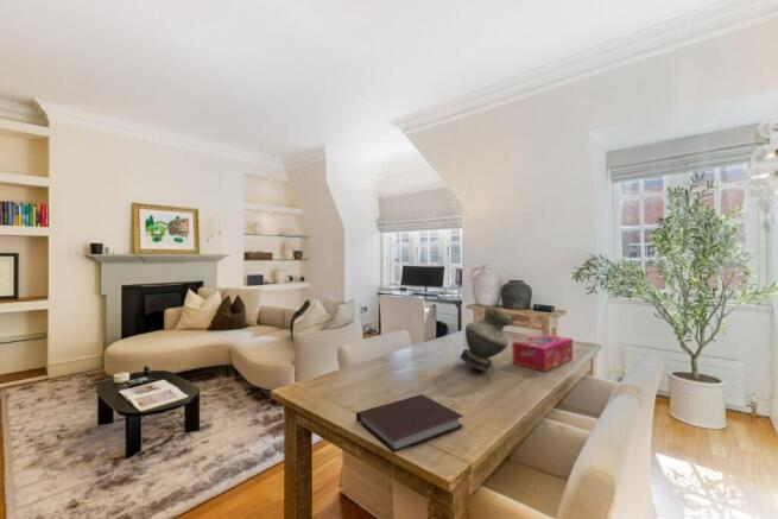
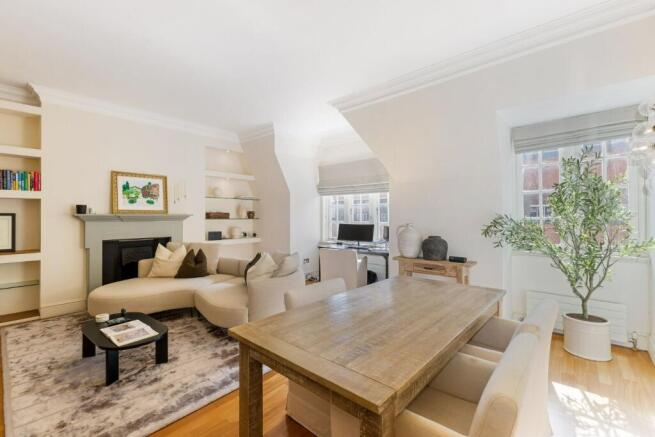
- vase [458,305,514,372]
- notebook [355,393,464,454]
- tissue box [512,333,574,373]
